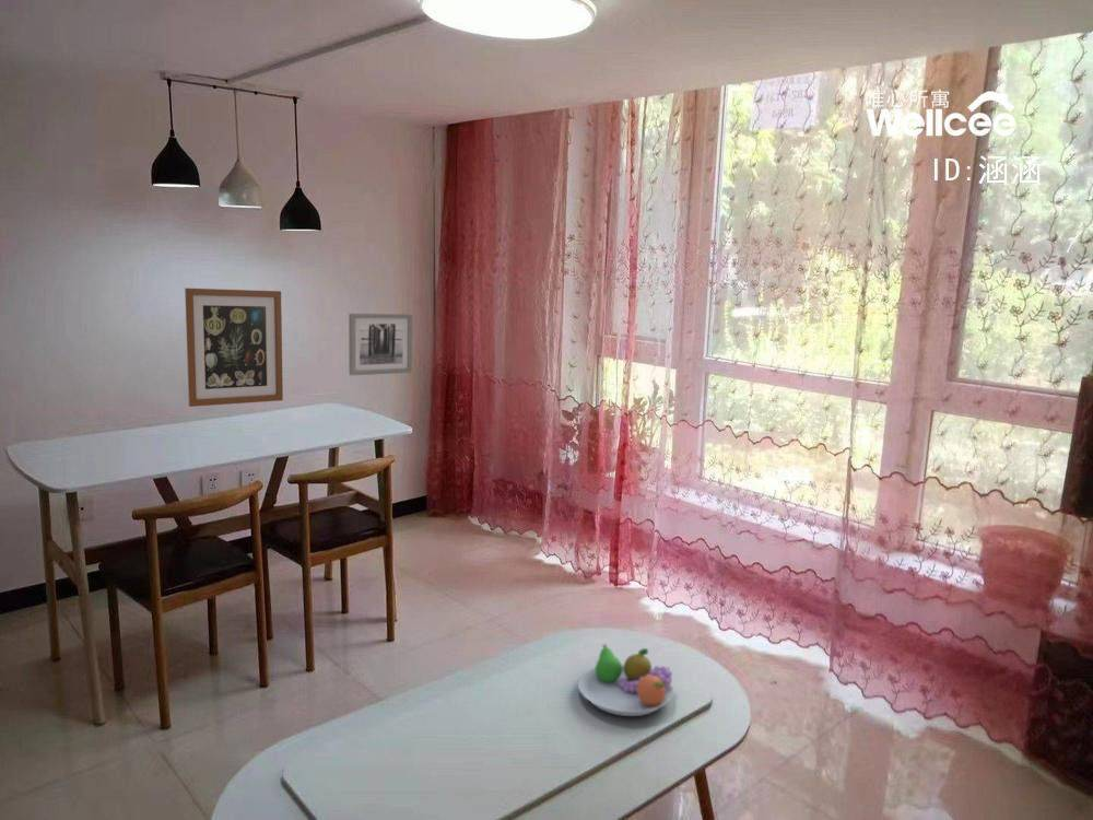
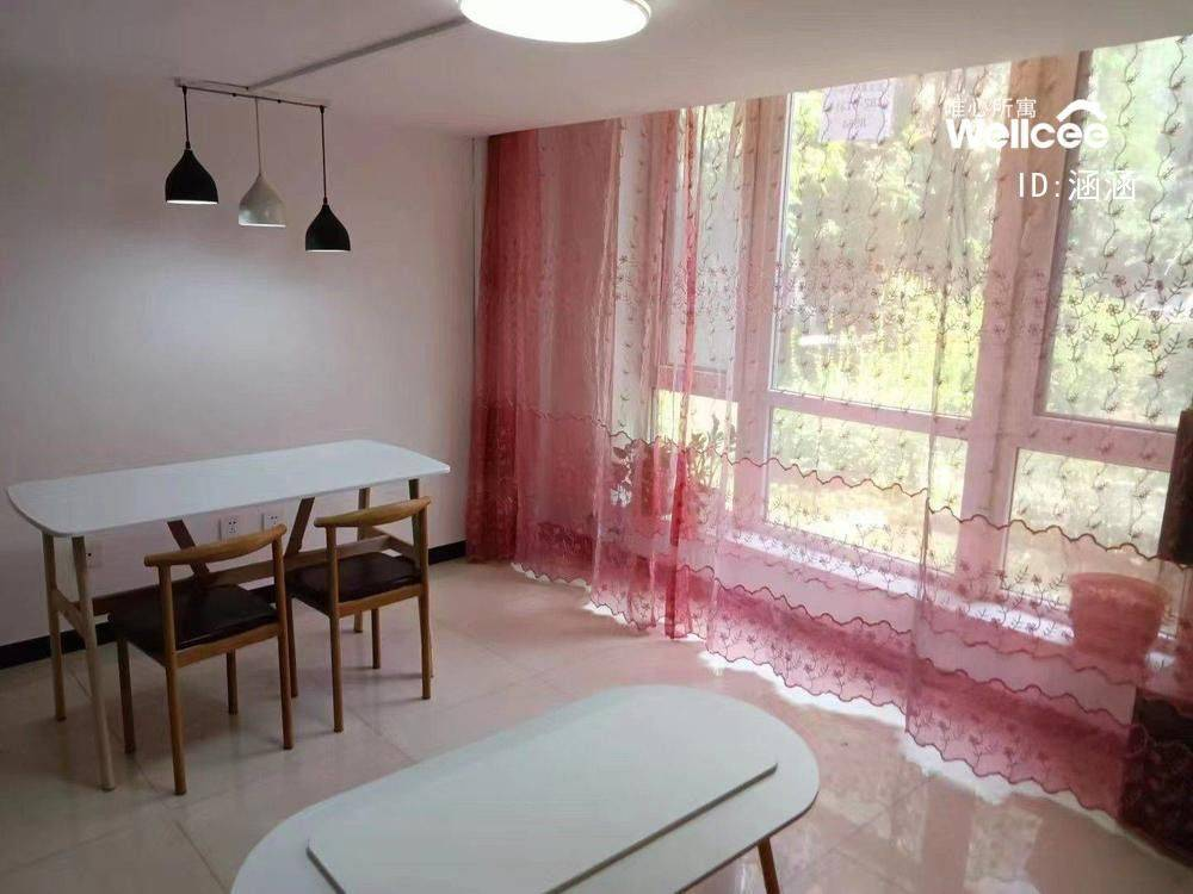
- wall art [184,288,284,408]
- wall art [348,313,413,376]
- fruit bowl [577,643,674,717]
